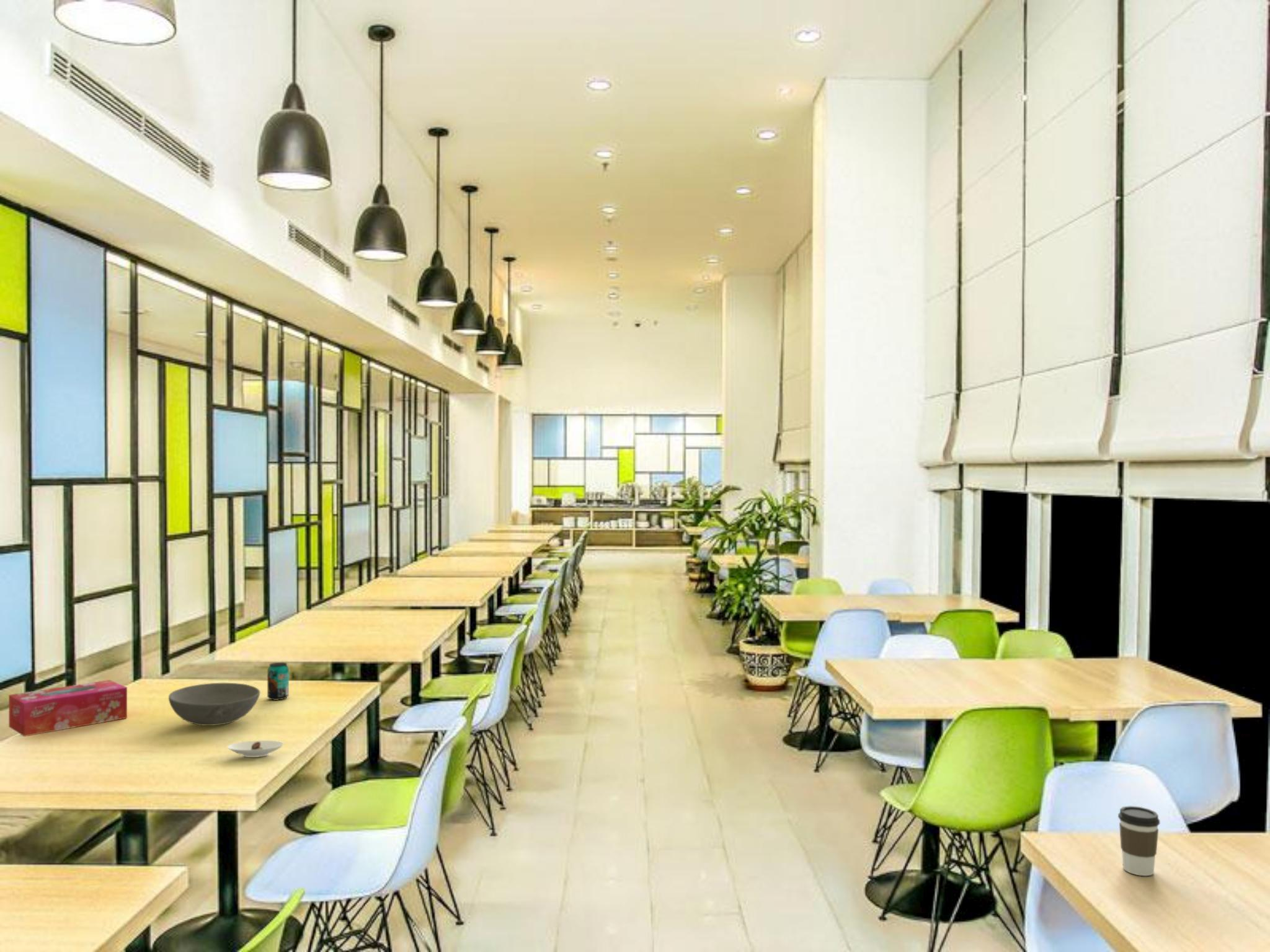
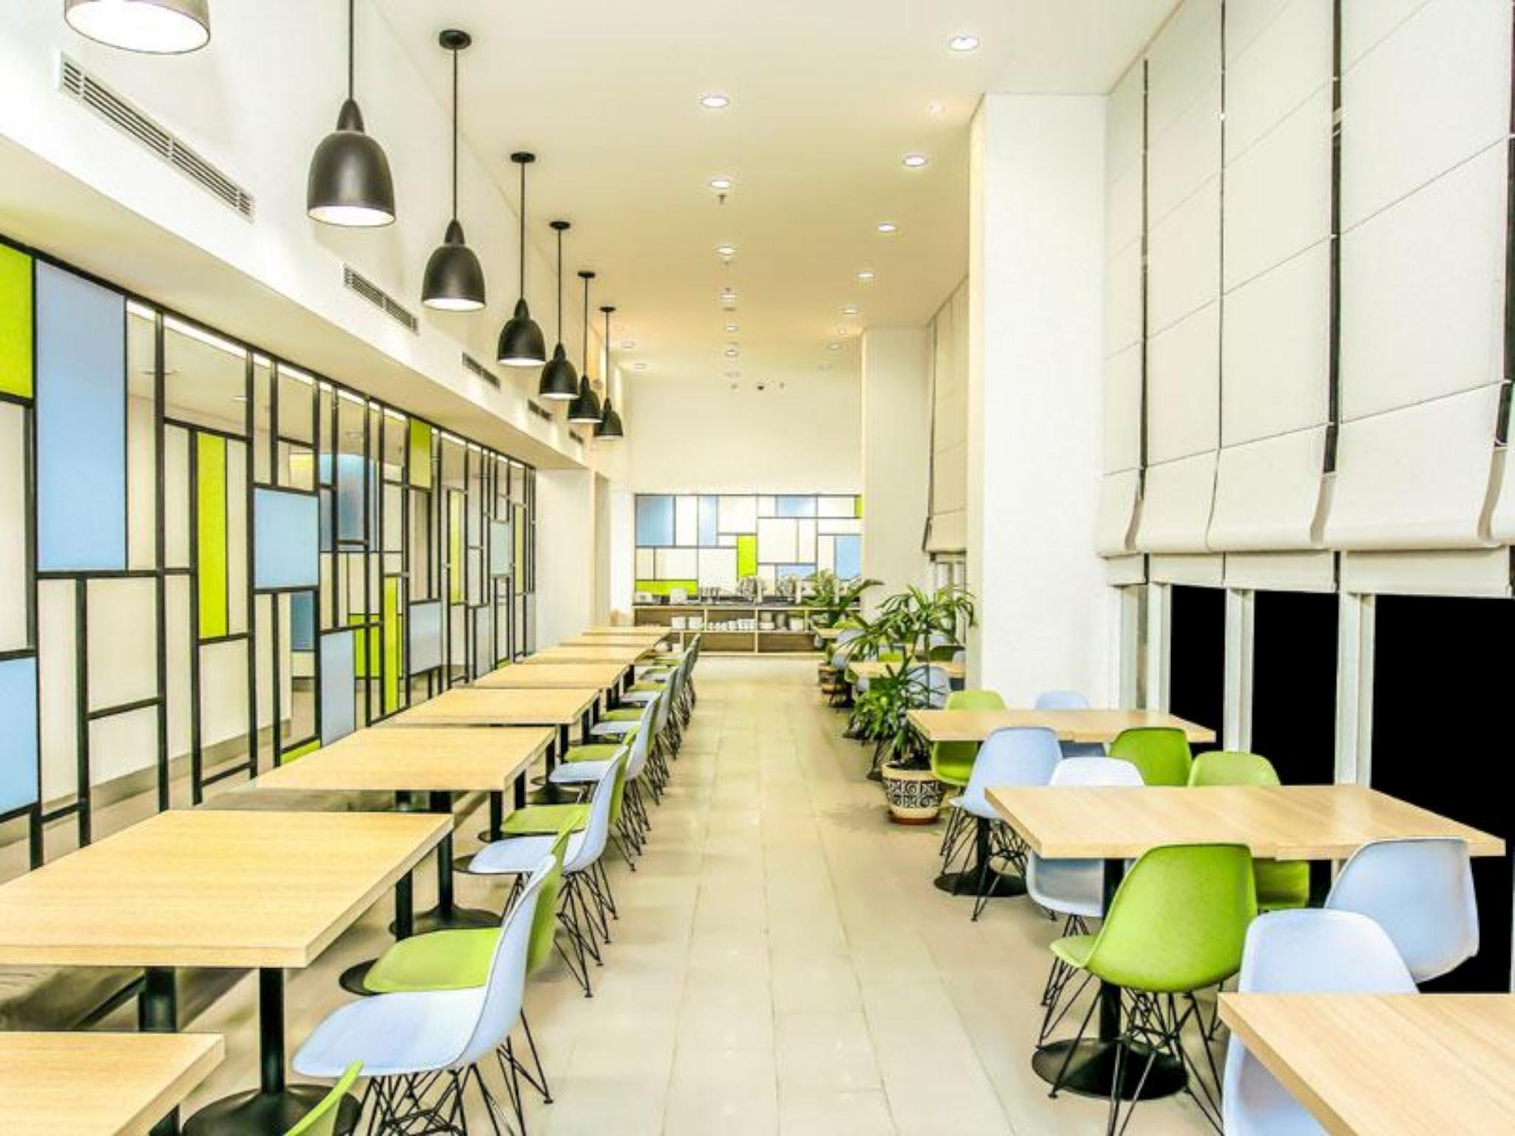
- beverage can [267,662,290,701]
- coffee cup [1117,805,1160,876]
- tissue box [8,679,128,737]
- saucer [226,740,285,758]
- bowl [168,682,261,726]
